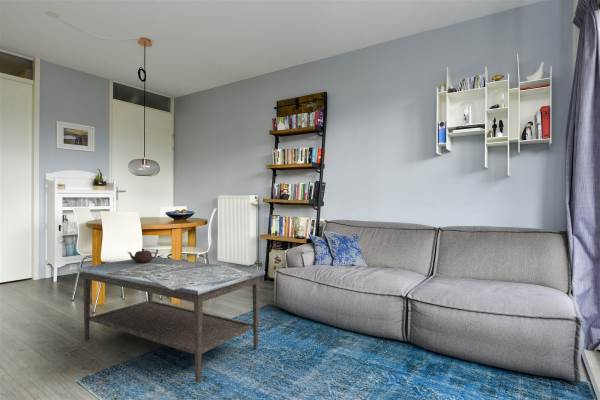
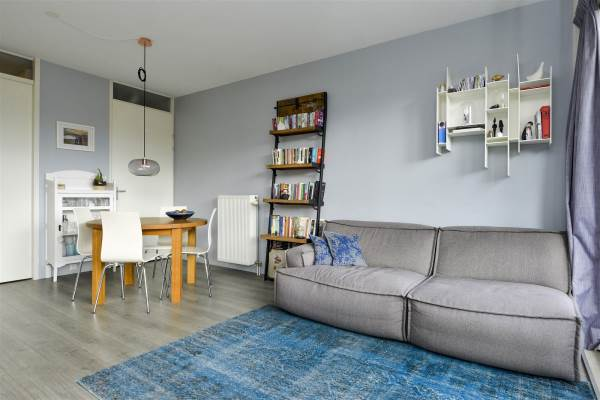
- coffee table [76,248,266,383]
